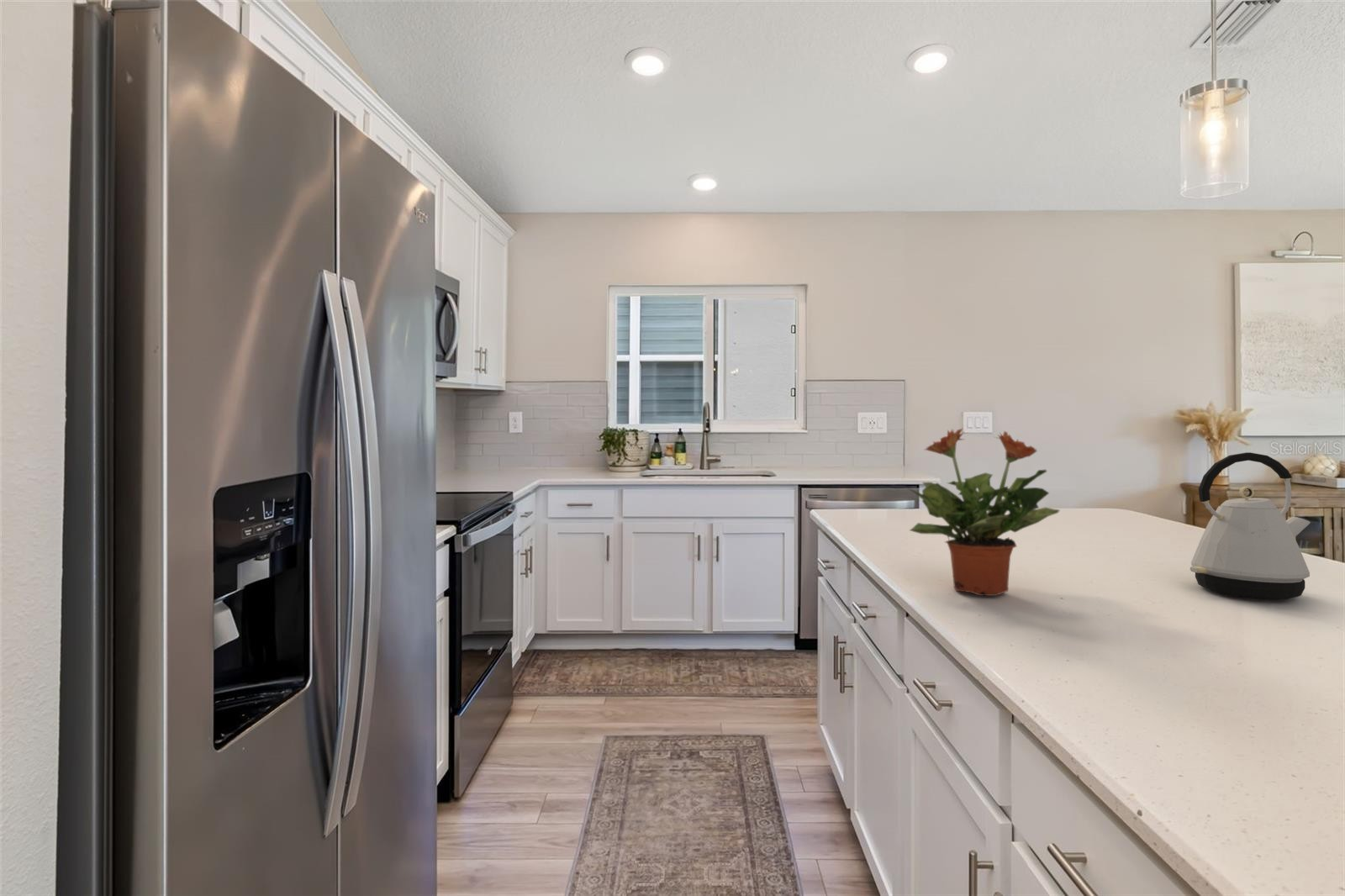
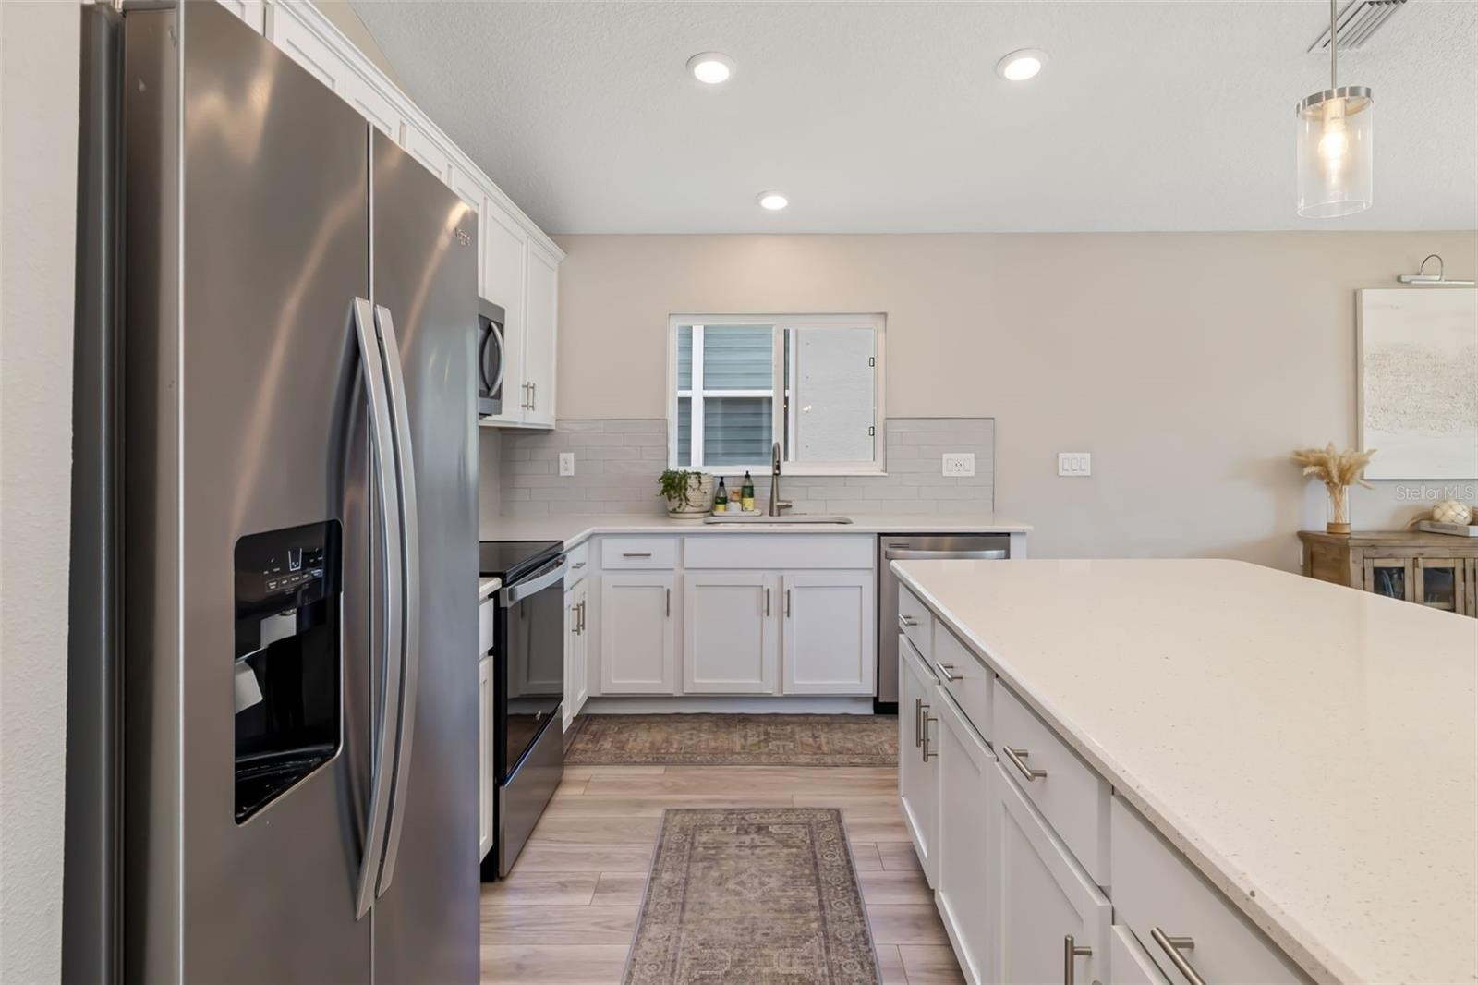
- kettle [1189,451,1311,600]
- potted plant [905,427,1061,597]
